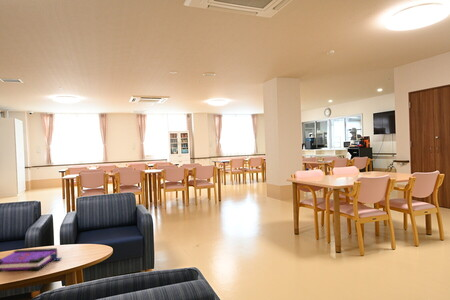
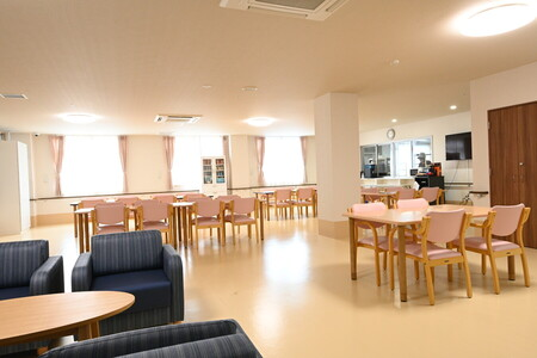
- board game [0,247,63,273]
